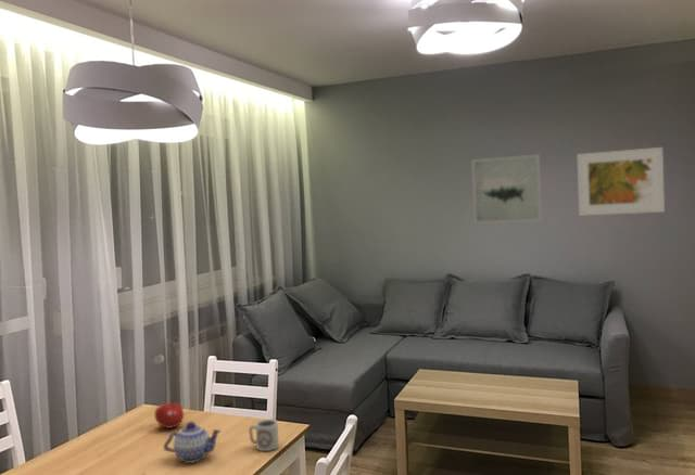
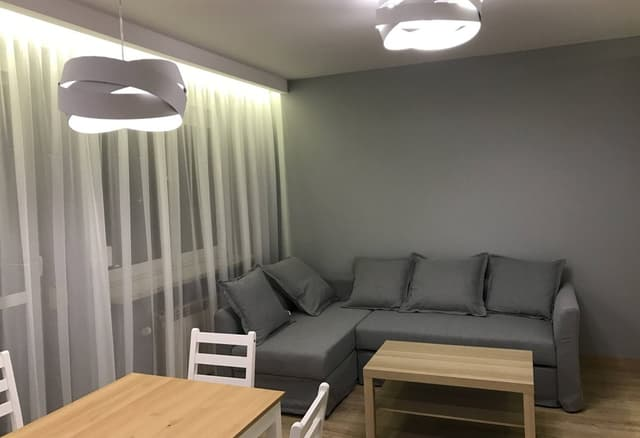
- wall art [470,153,543,224]
- cup [248,419,280,452]
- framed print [576,146,666,217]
- fruit [153,400,185,429]
- teapot [163,421,223,464]
